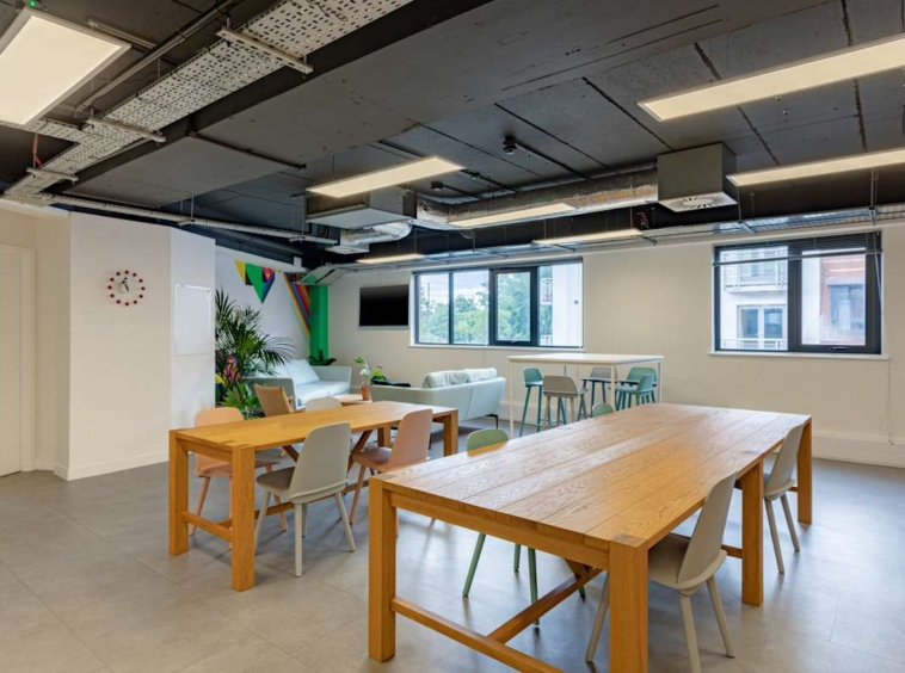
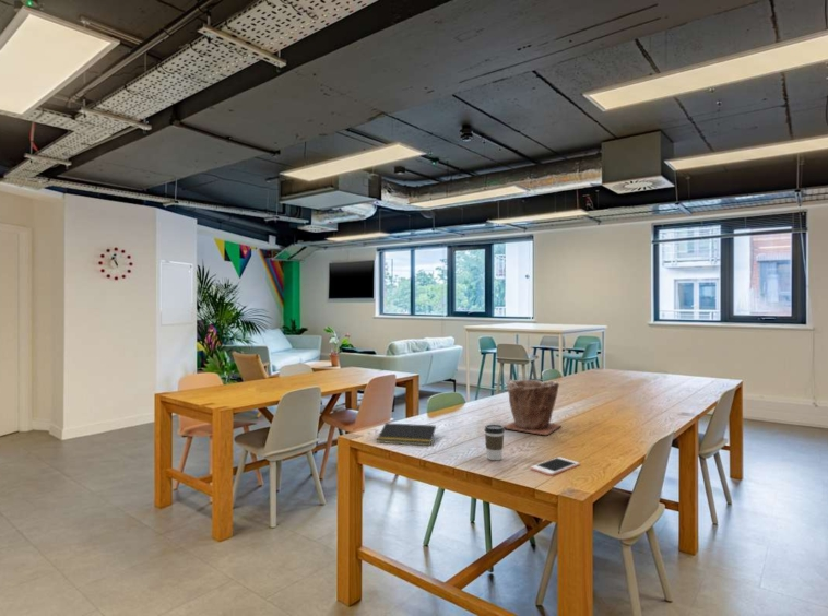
+ notepad [376,422,437,447]
+ plant pot [502,379,563,436]
+ coffee cup [484,424,506,461]
+ cell phone [530,457,580,476]
